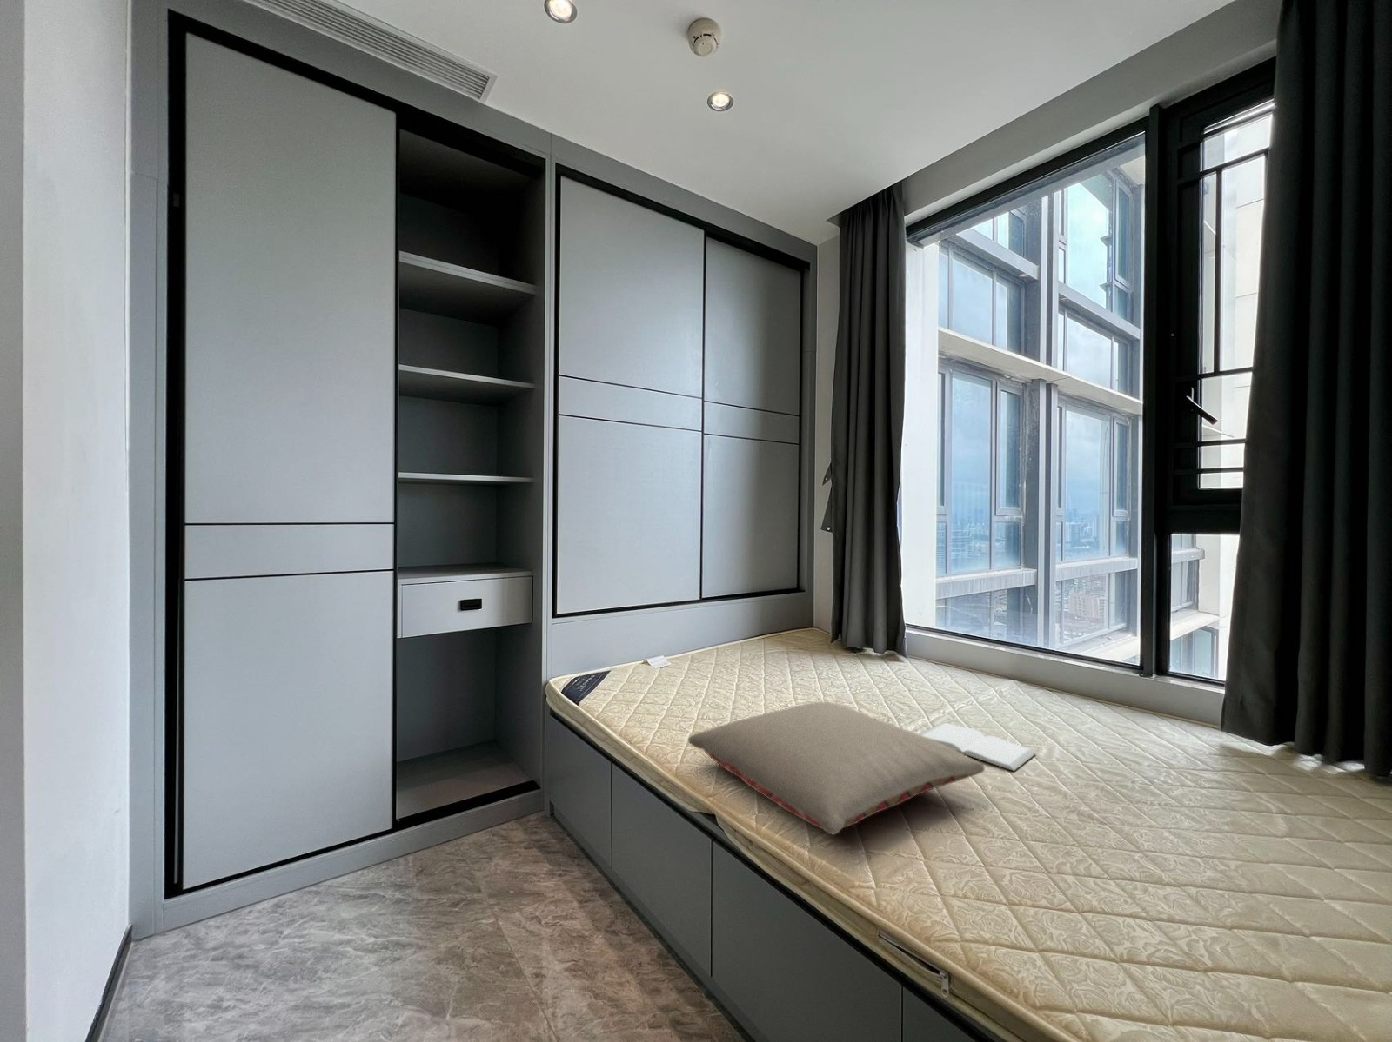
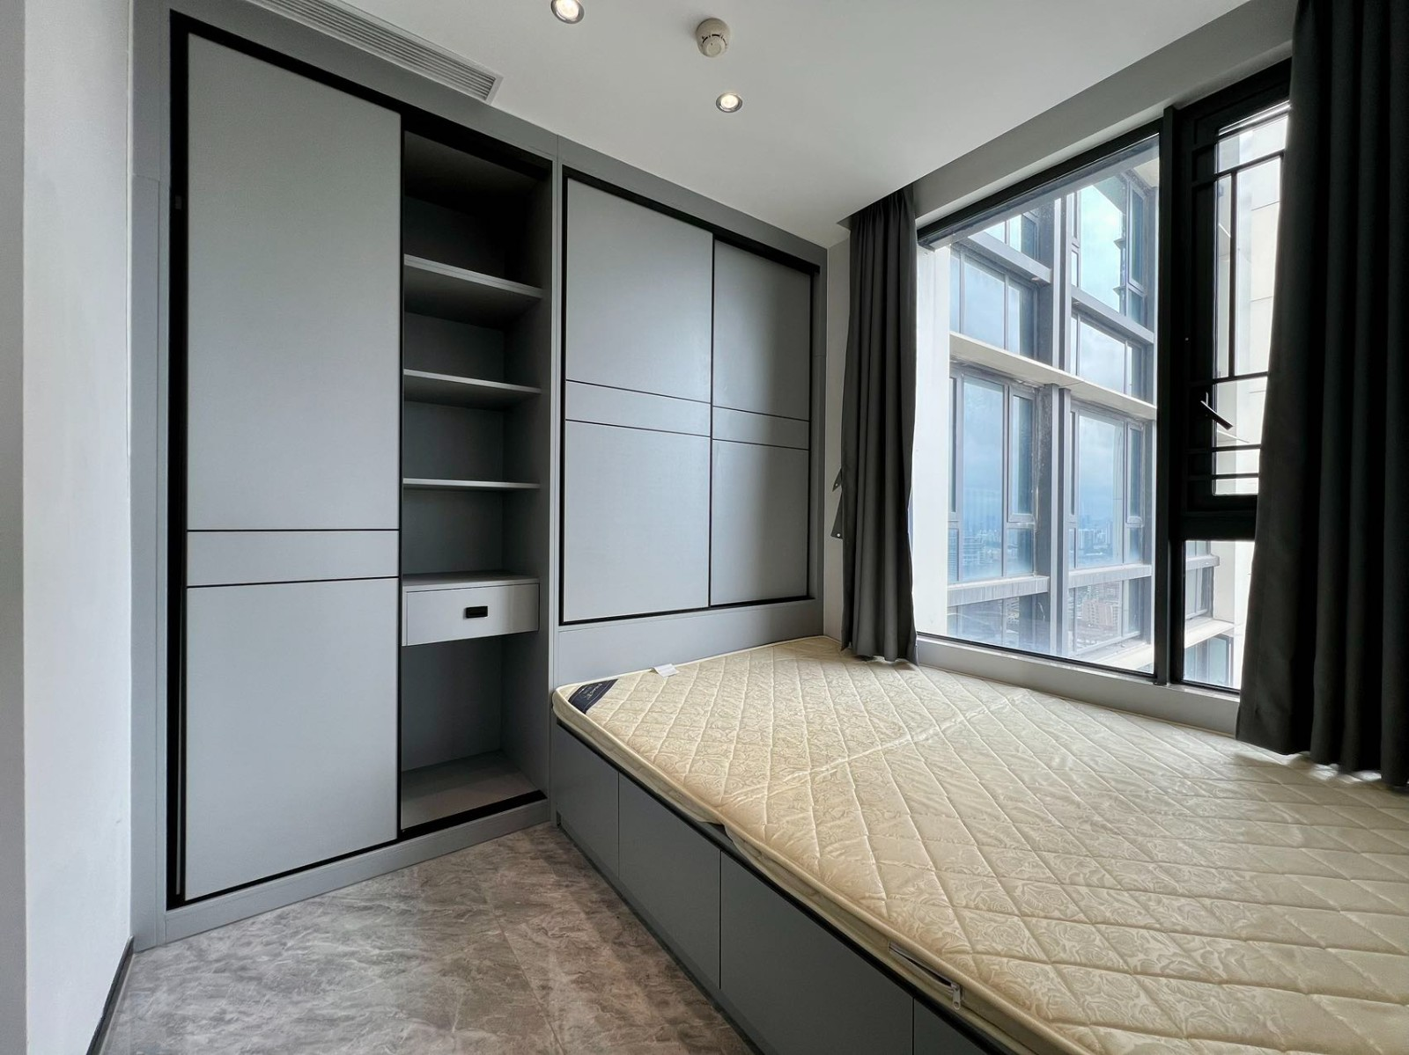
- book [919,722,1037,772]
- pillow [688,702,986,836]
